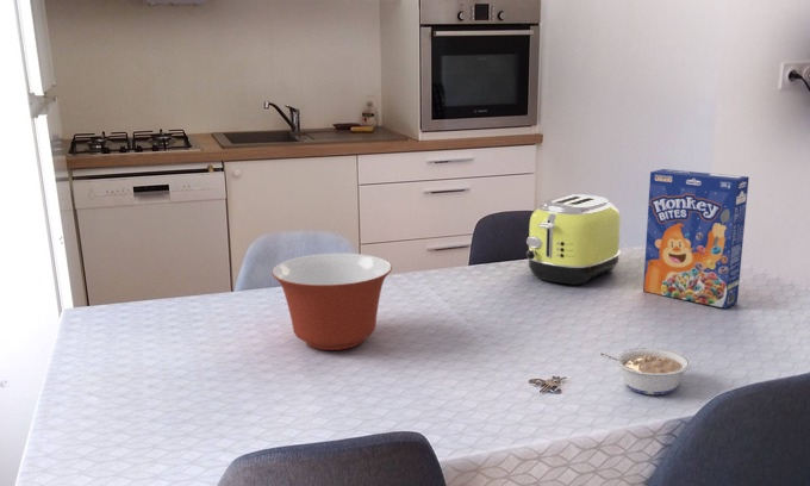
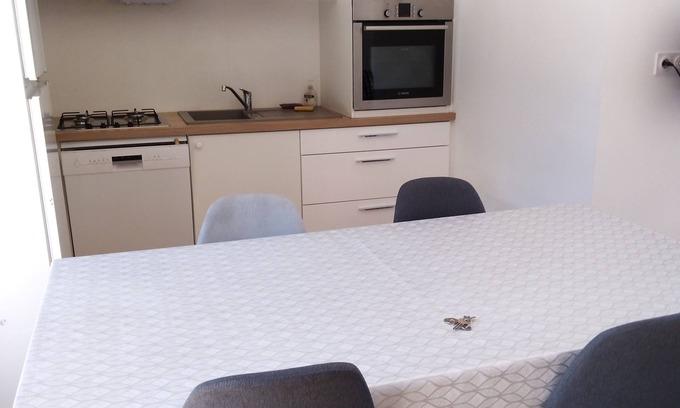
- cereal box [642,168,750,310]
- legume [599,347,692,395]
- toaster [525,193,622,286]
- mixing bowl [270,253,393,351]
